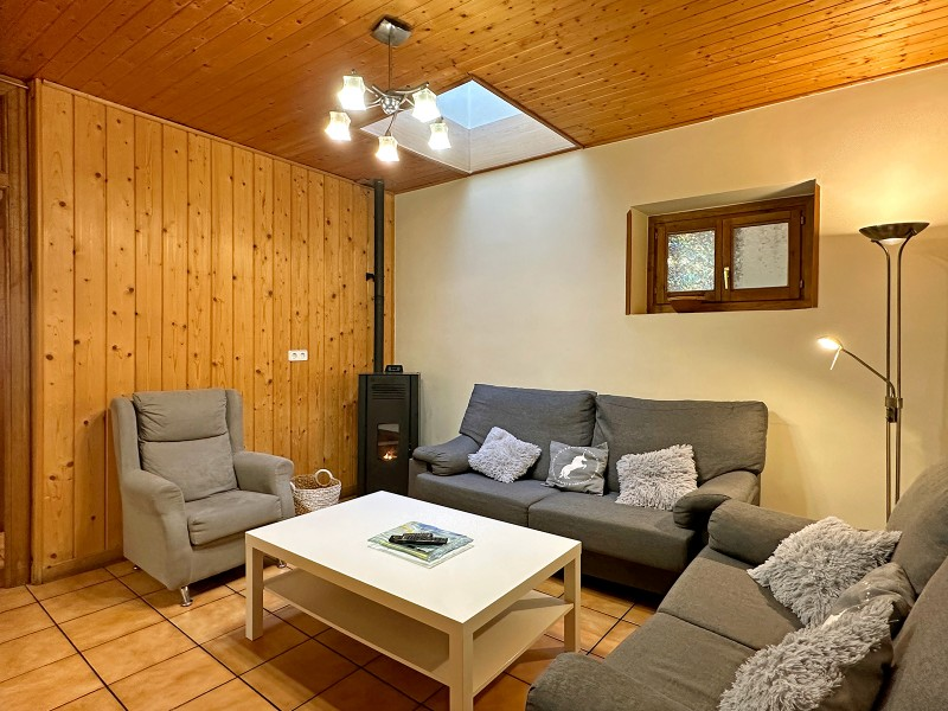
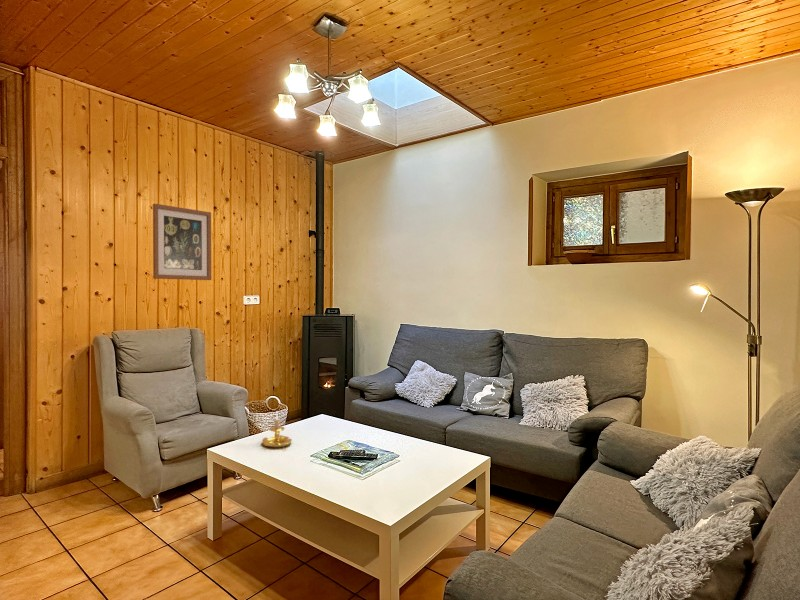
+ wall art [152,203,212,281]
+ candle holder [261,411,293,449]
